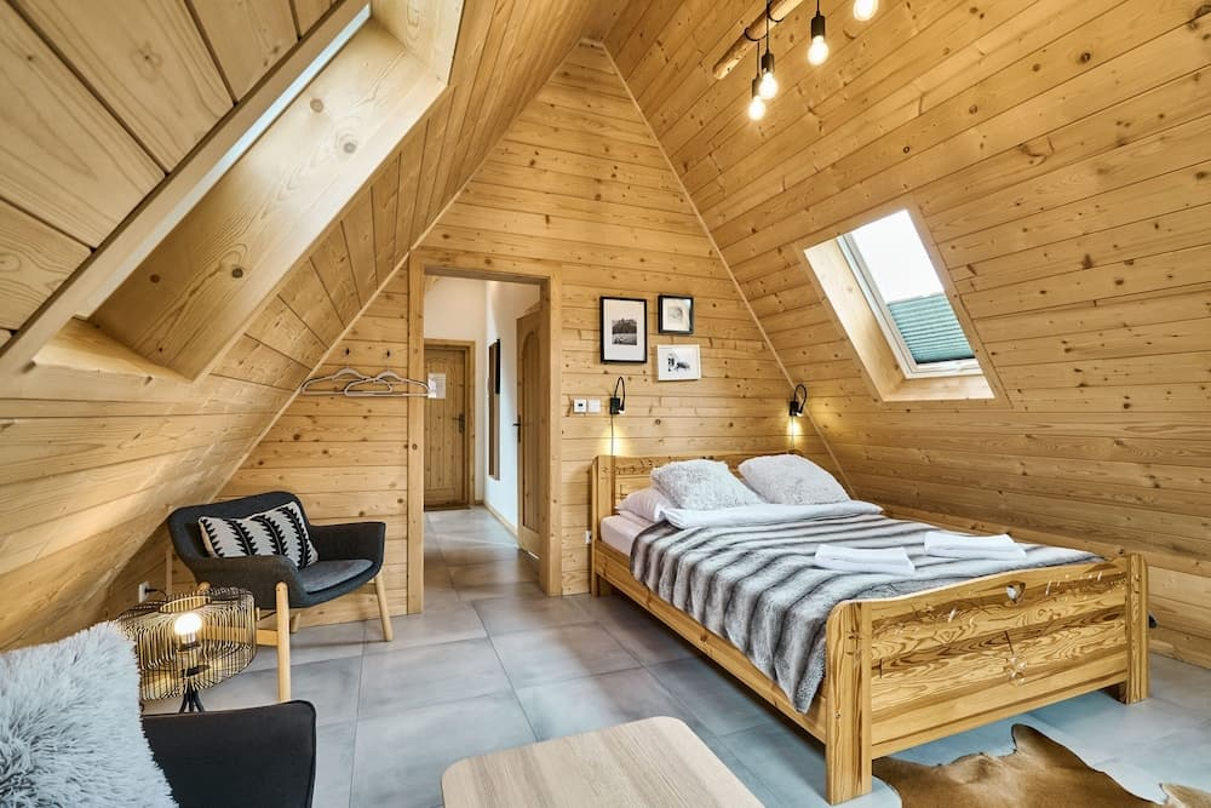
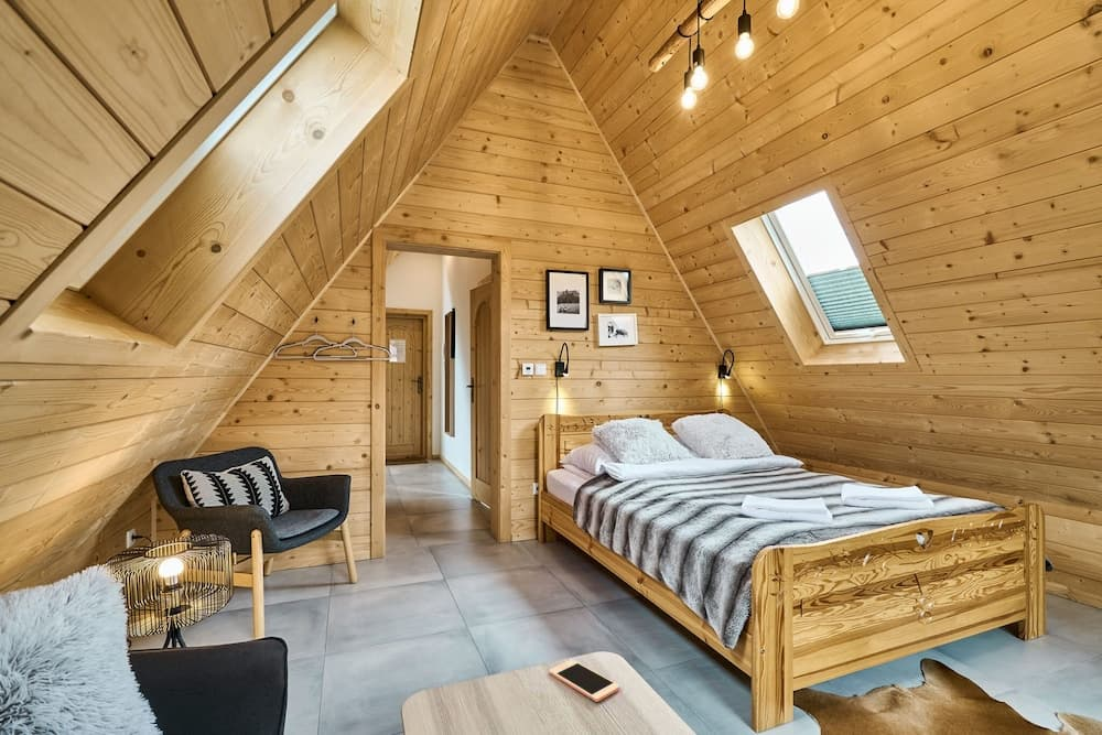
+ cell phone [548,658,620,703]
